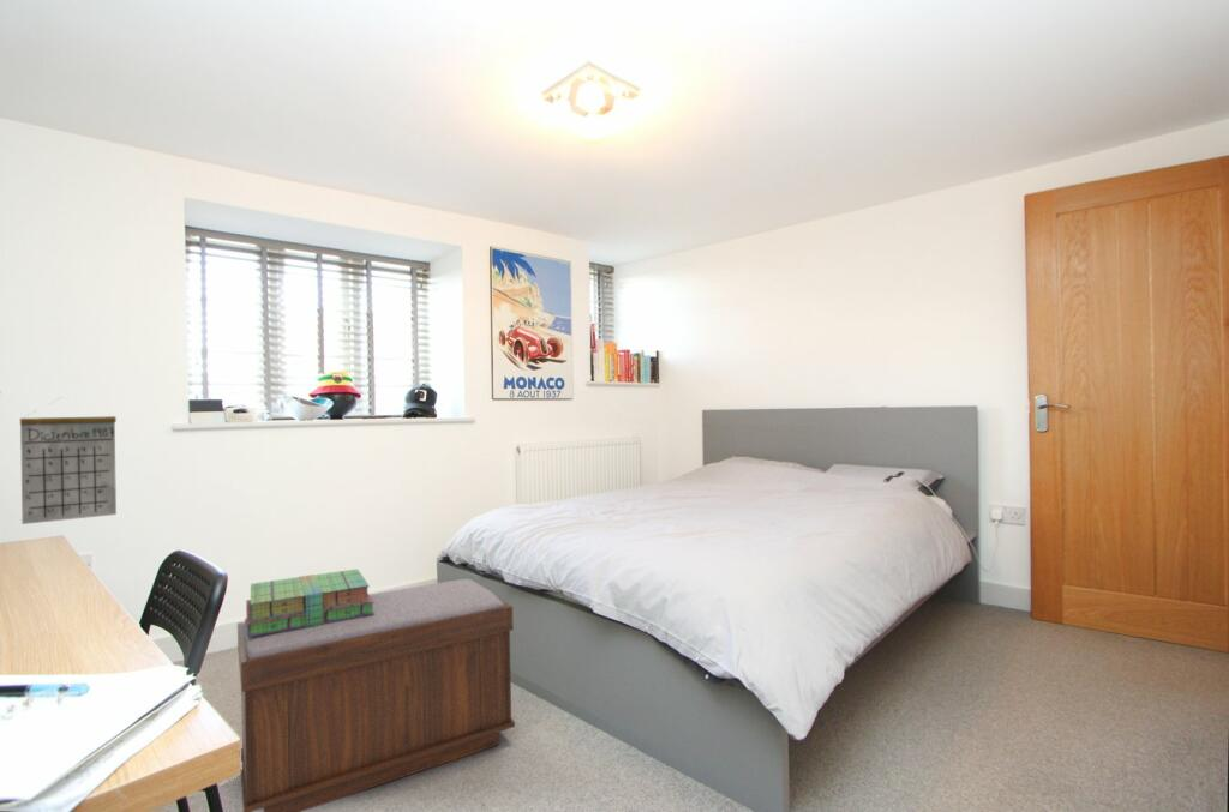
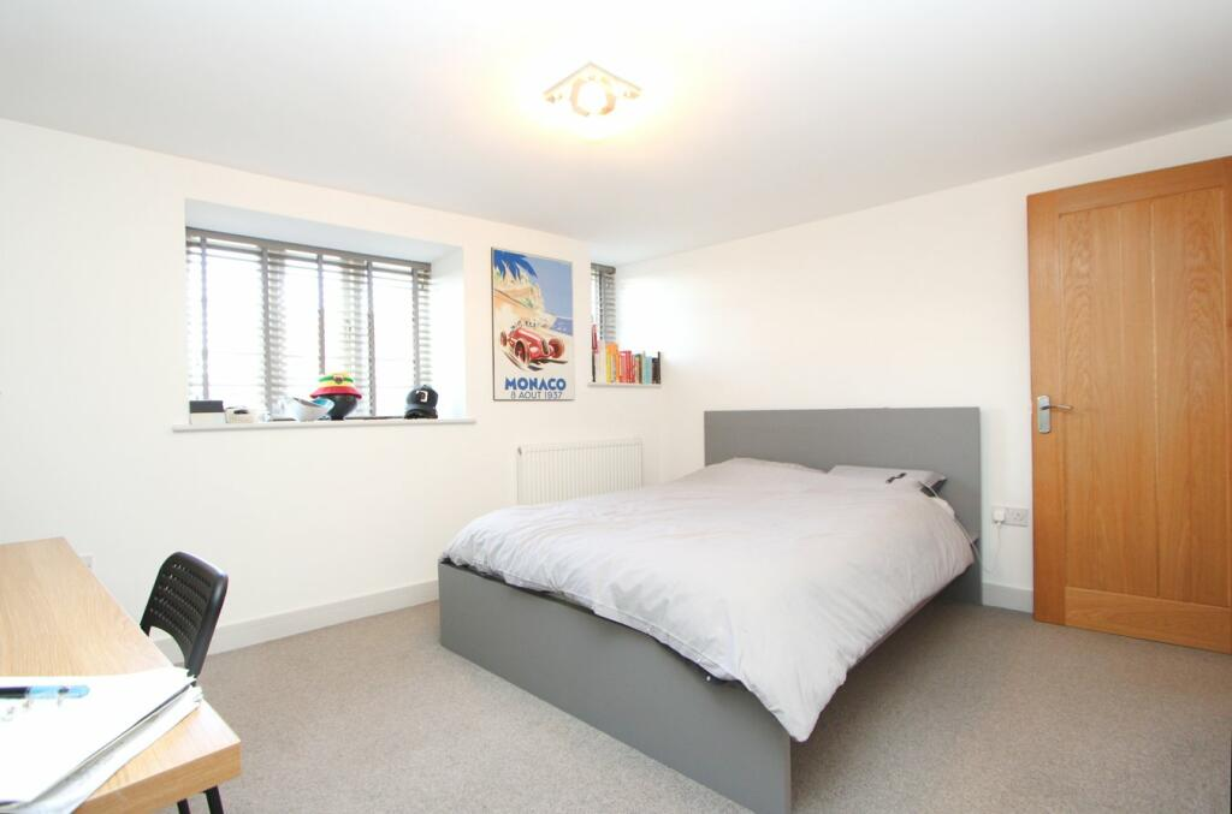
- calendar [19,397,118,525]
- bench [236,578,516,812]
- stack of books [245,567,374,637]
